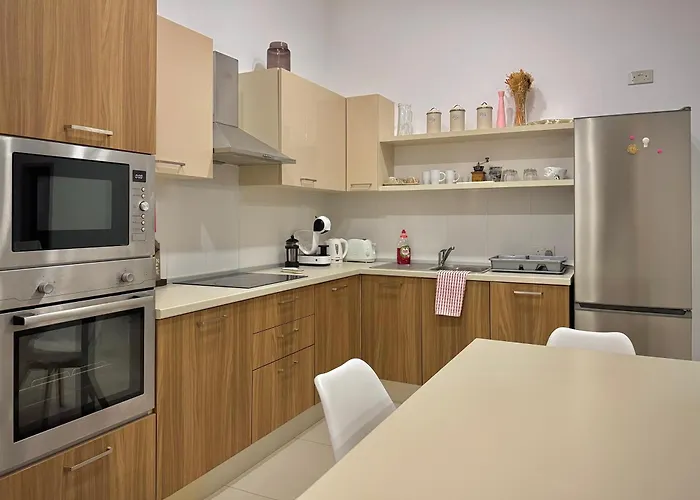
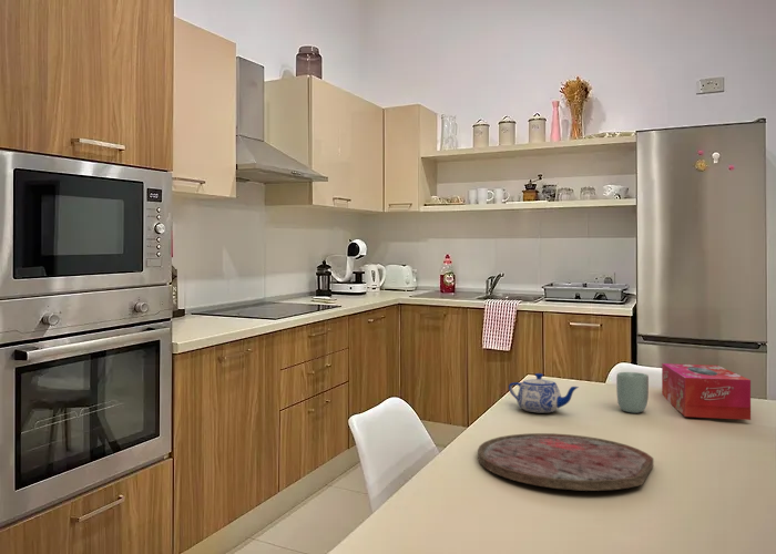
+ teapot [508,372,580,413]
+ cutting board [477,432,654,492]
+ cup [615,371,650,414]
+ tissue box [661,362,752,421]
